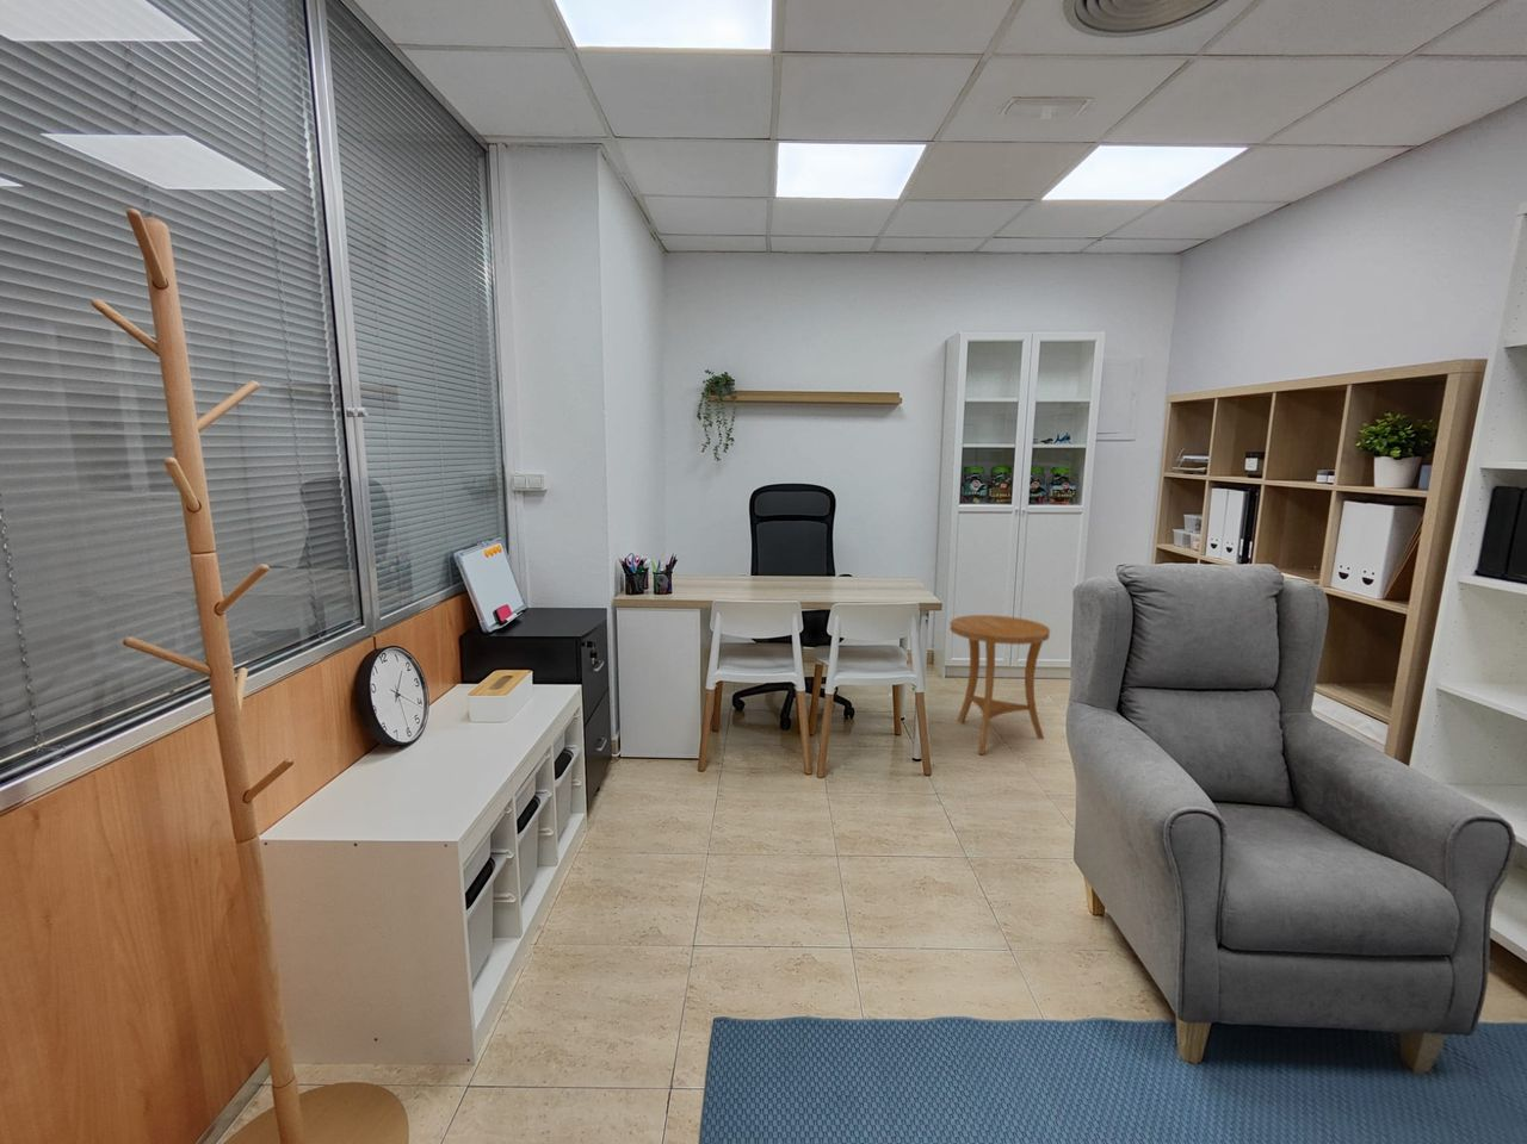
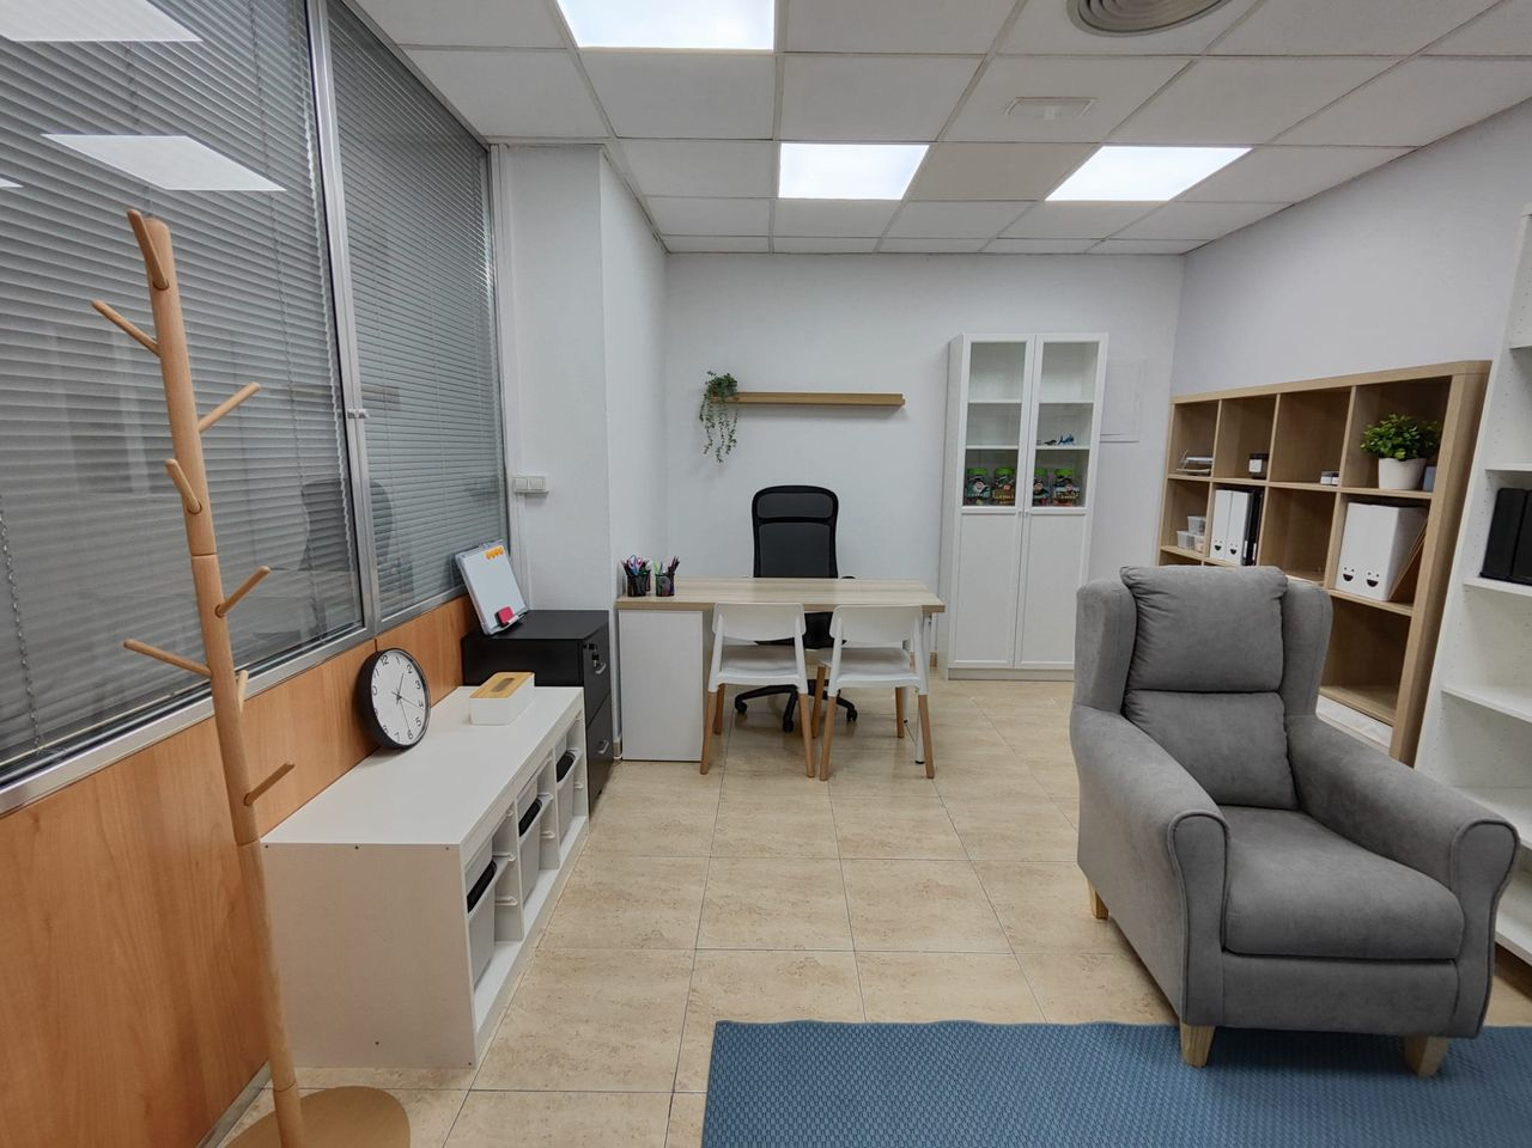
- side table [949,614,1051,756]
